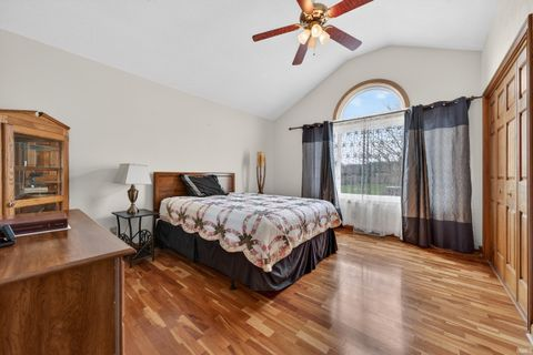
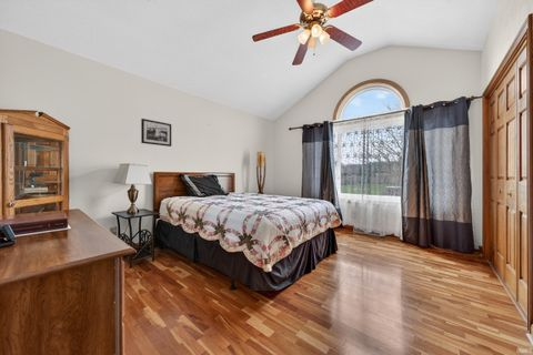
+ picture frame [140,118,172,148]
